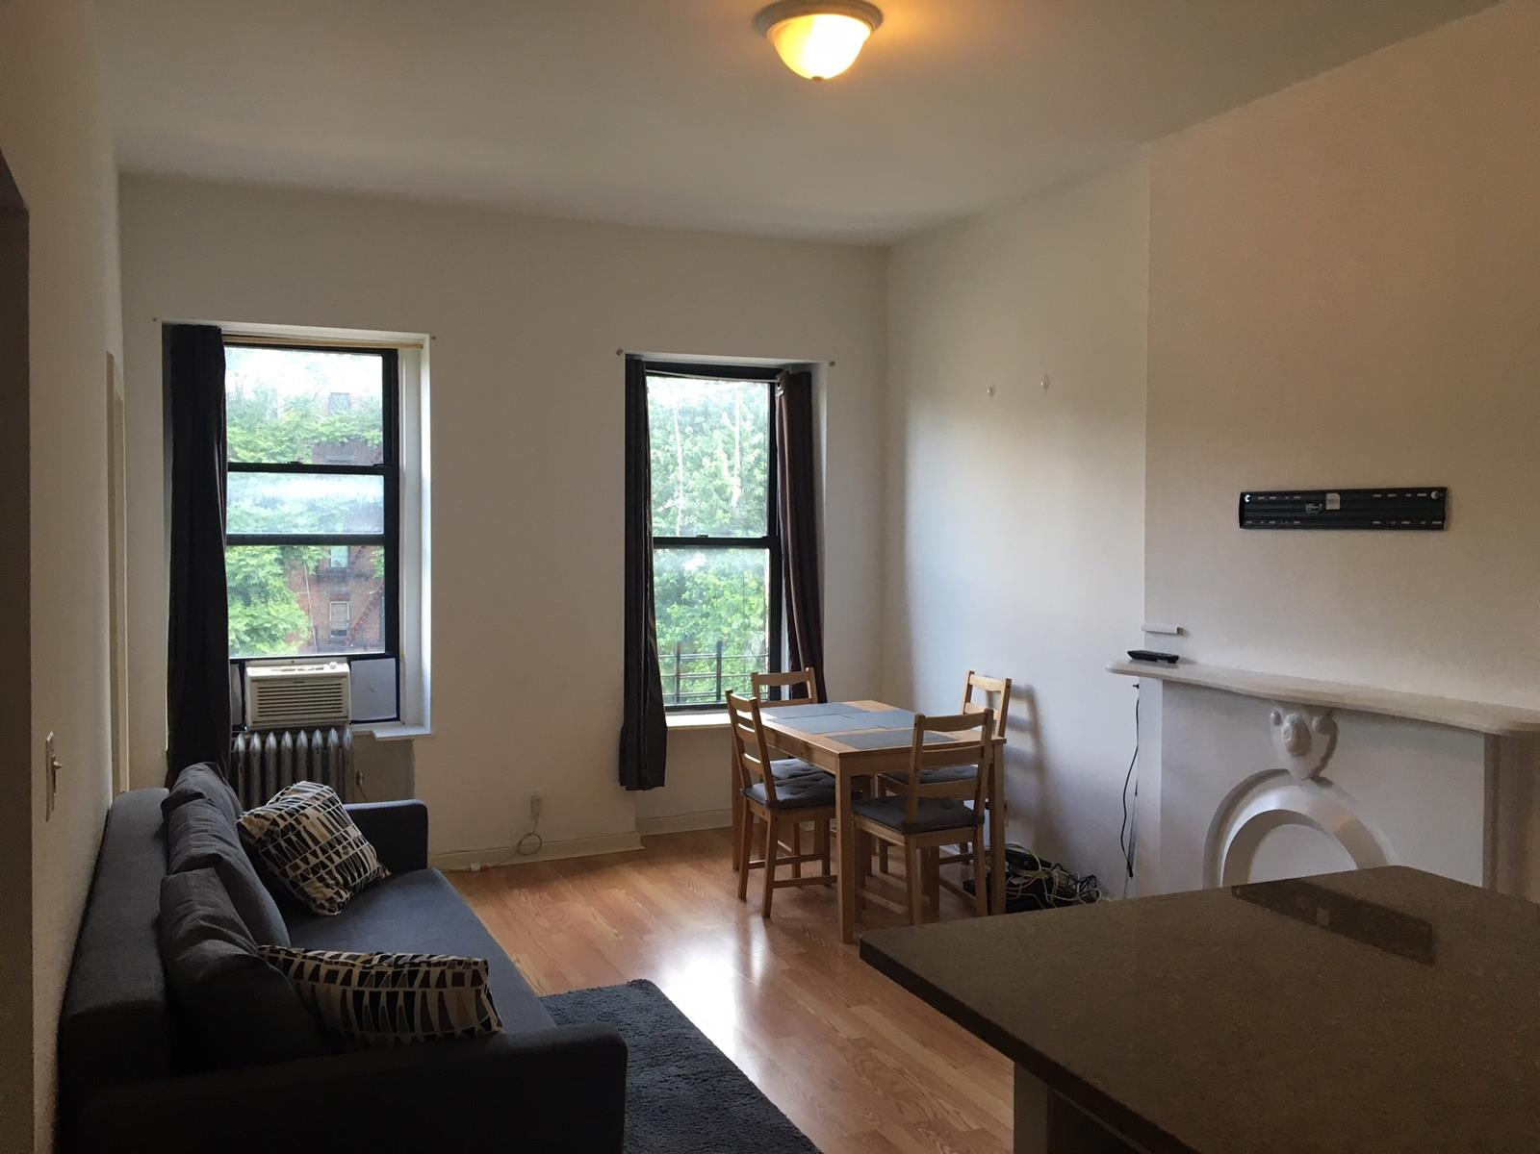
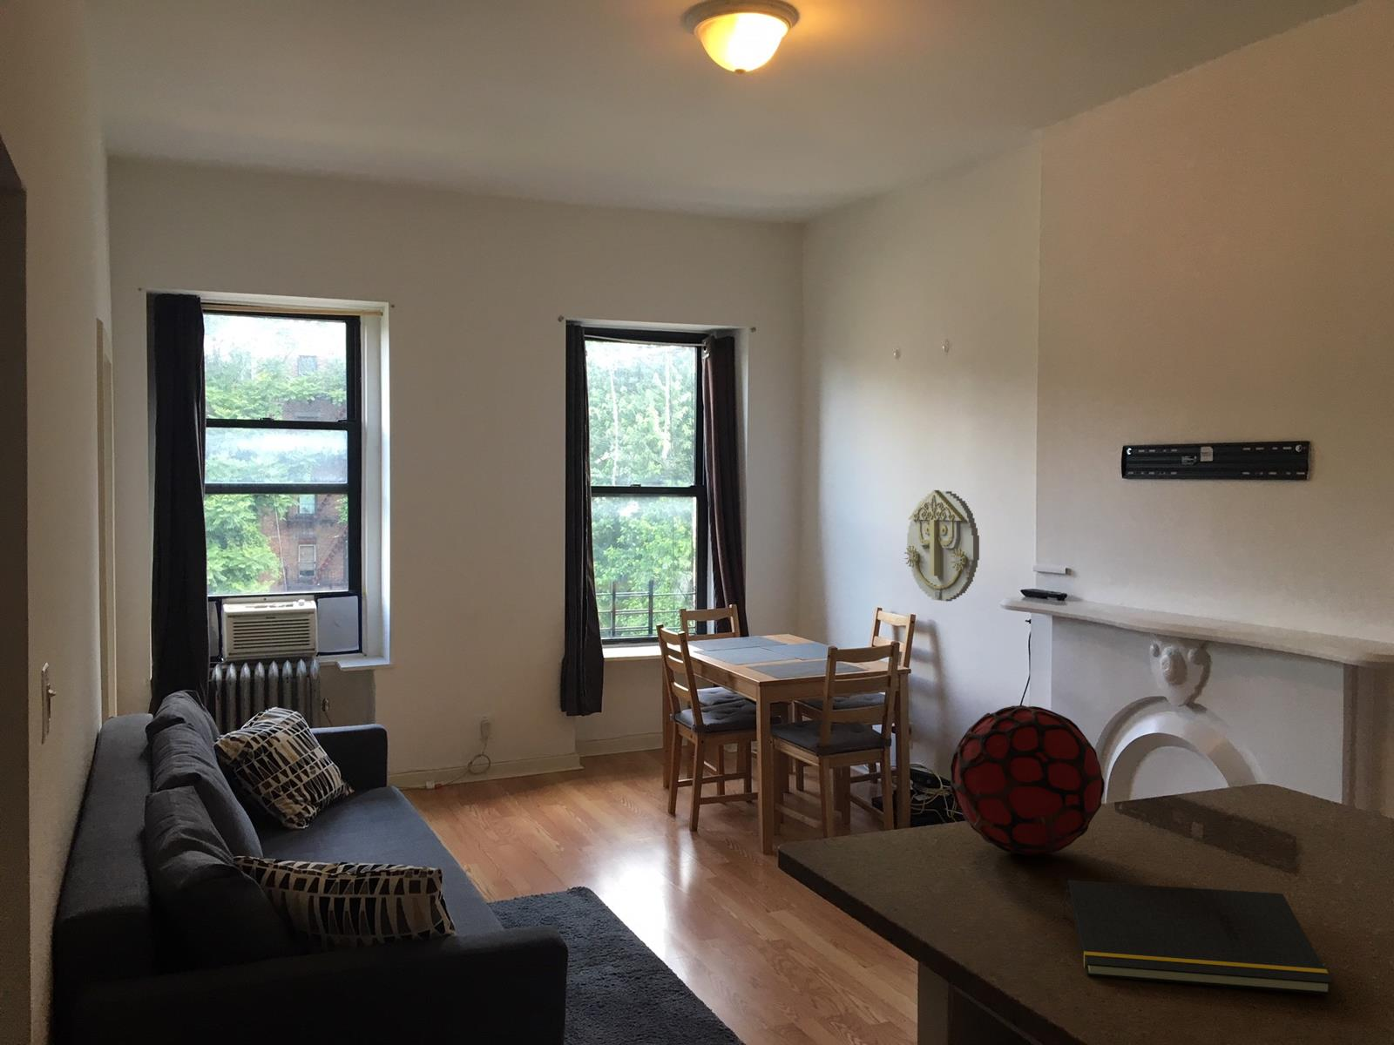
+ notepad [1061,879,1333,996]
+ decorative orb [949,705,1105,856]
+ wall decoration [903,490,980,603]
